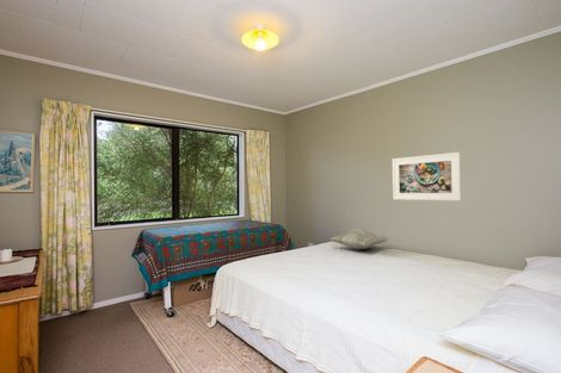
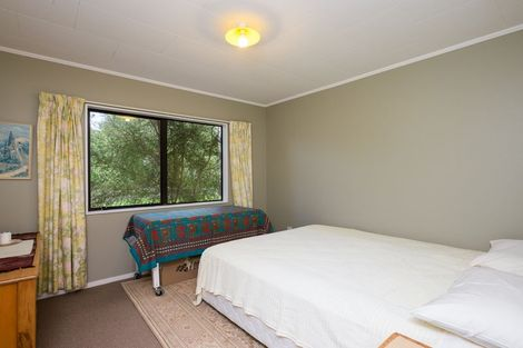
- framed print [392,151,462,201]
- decorative pillow [329,228,390,250]
